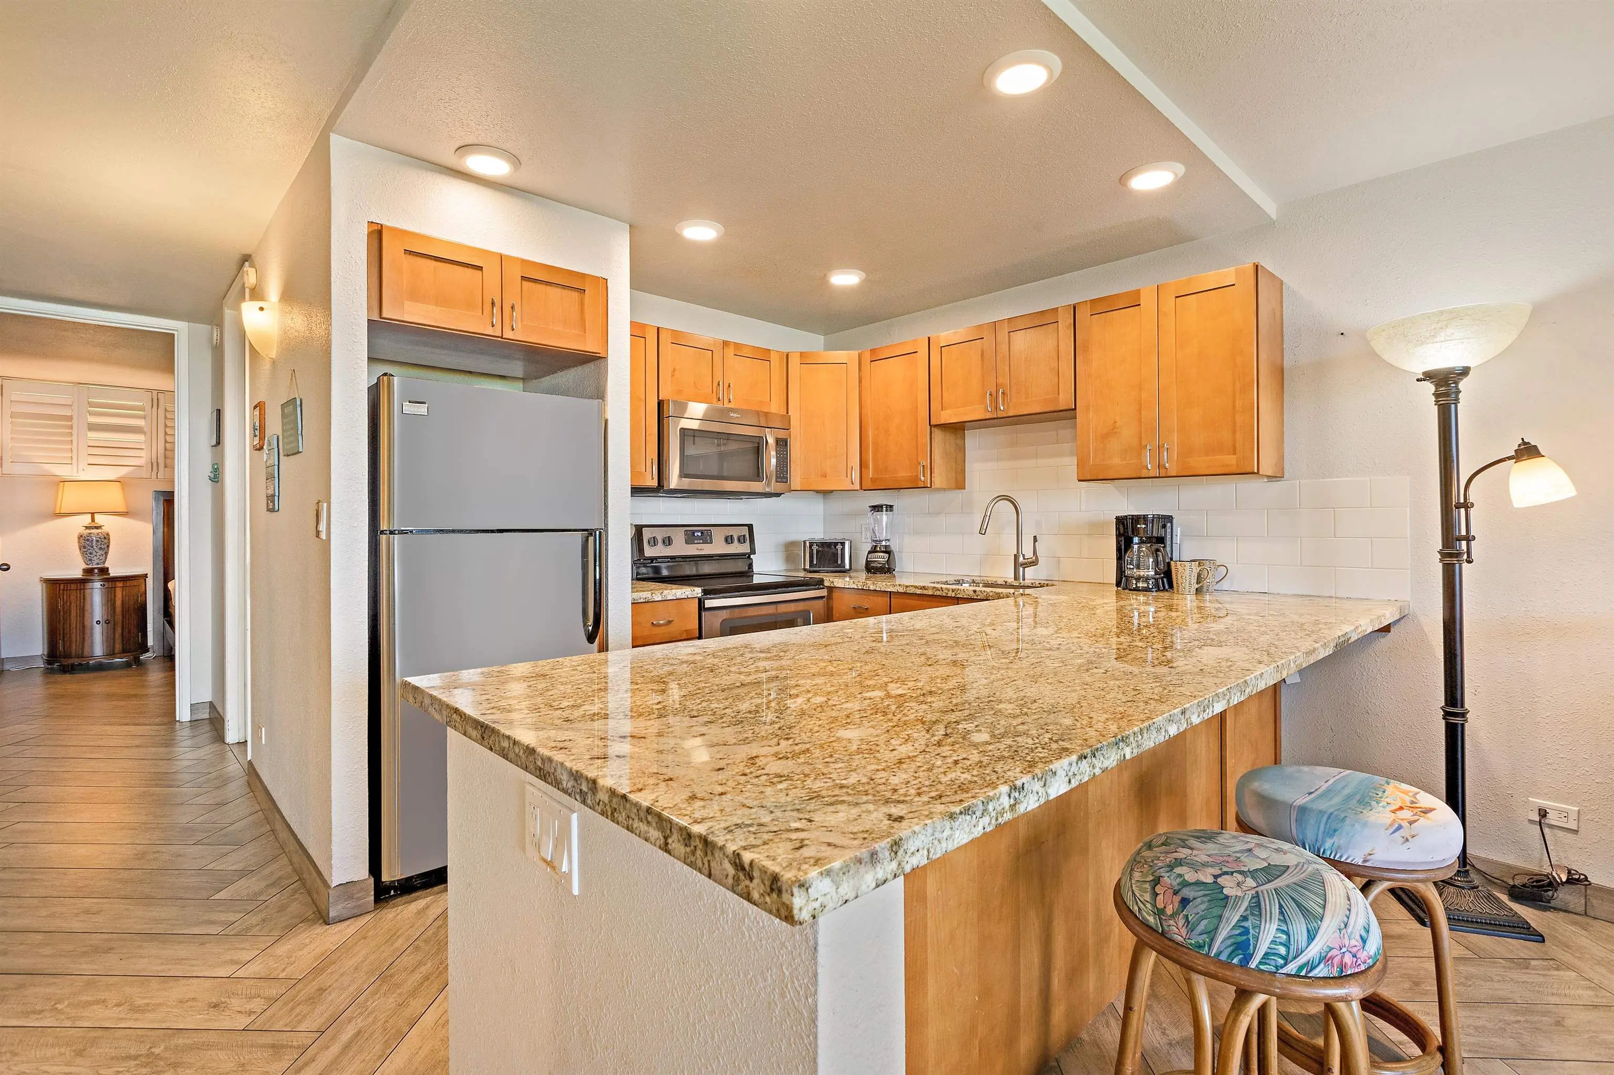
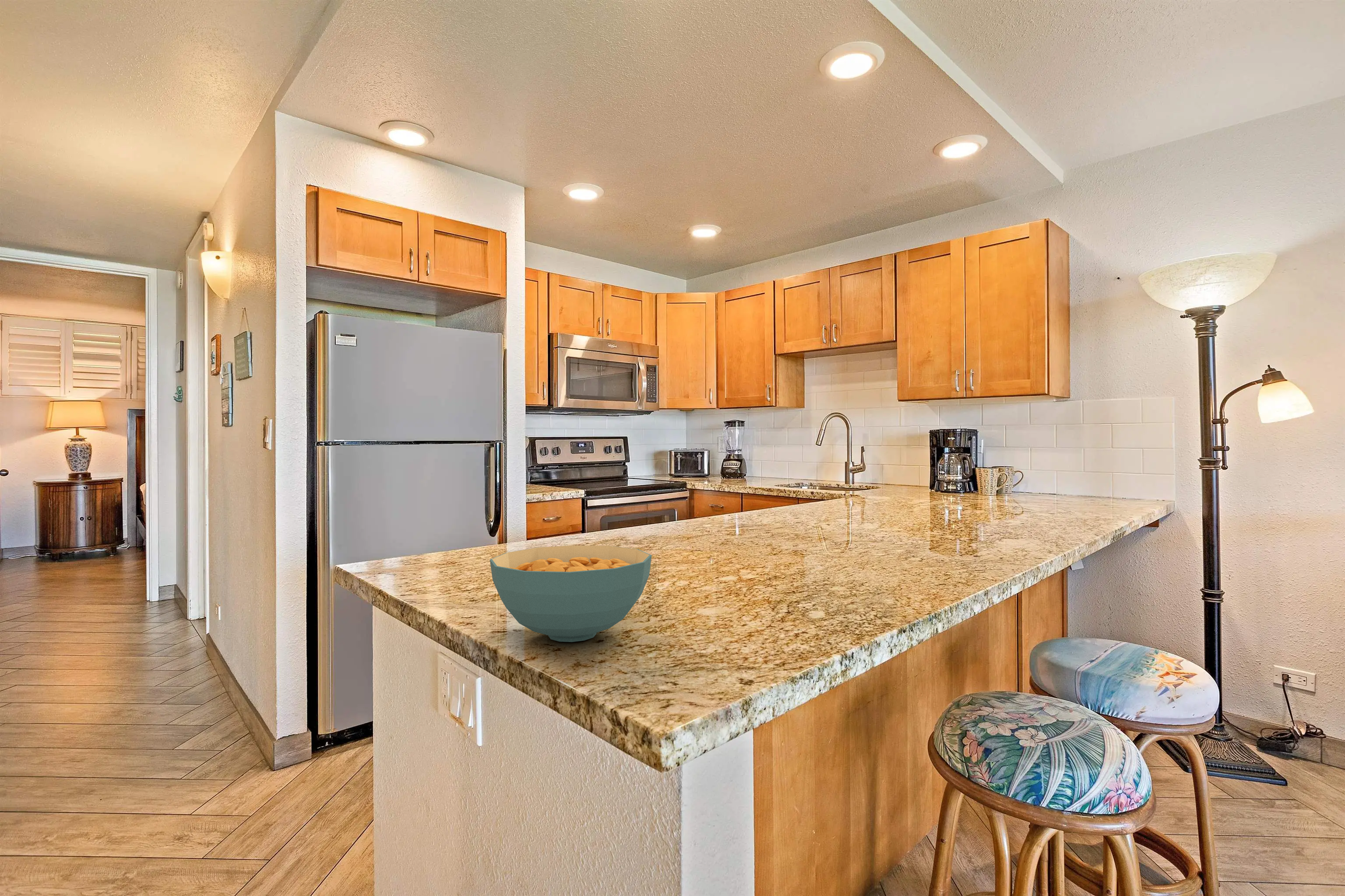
+ cereal bowl [489,545,652,643]
